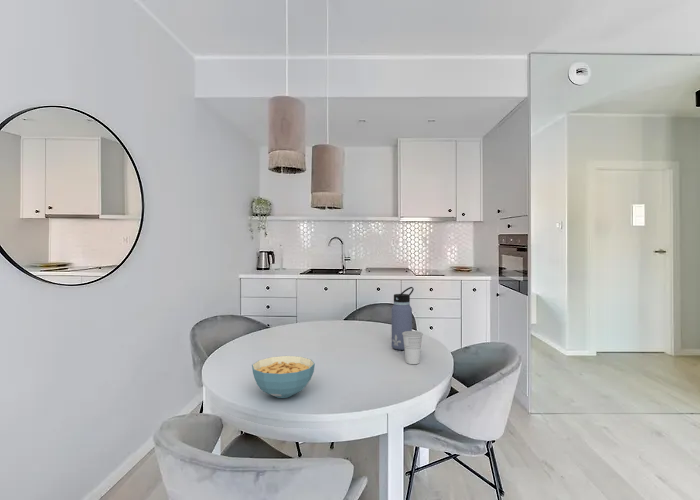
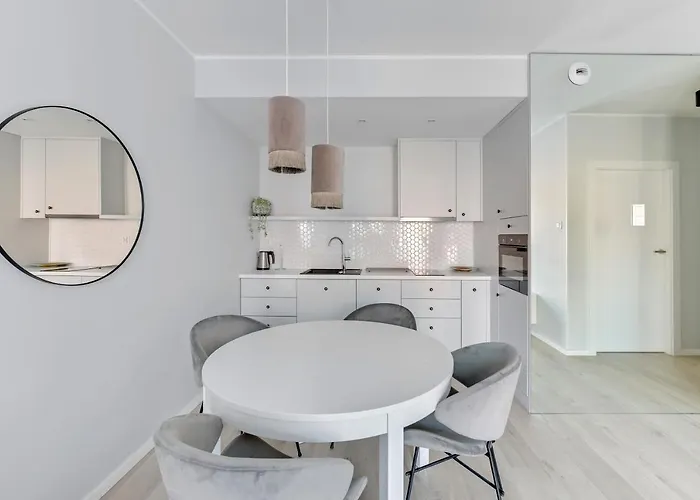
- water bottle [391,286,415,351]
- cereal bowl [251,355,316,399]
- cup [402,330,424,365]
